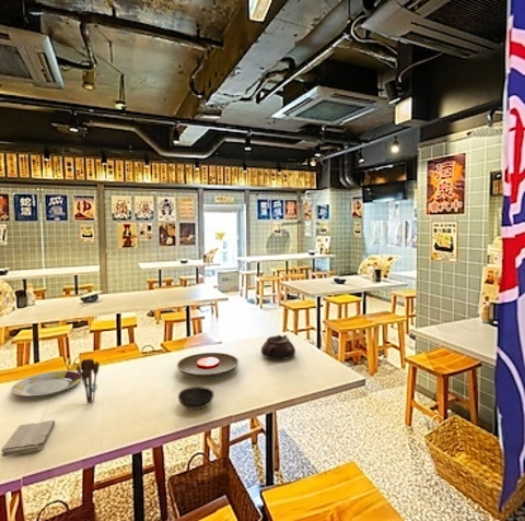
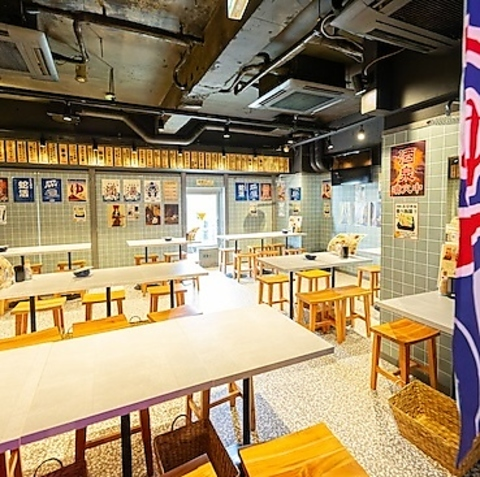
- washcloth [0,419,56,458]
- teapot [260,334,296,362]
- bowl [177,386,215,411]
- utensil holder [75,358,101,405]
- plate [10,369,82,399]
- plate [176,352,240,379]
